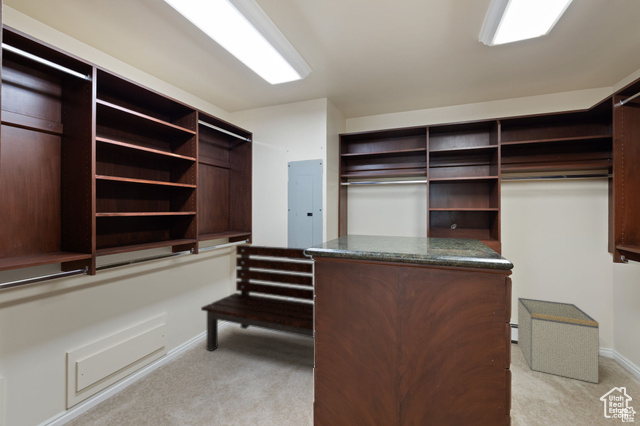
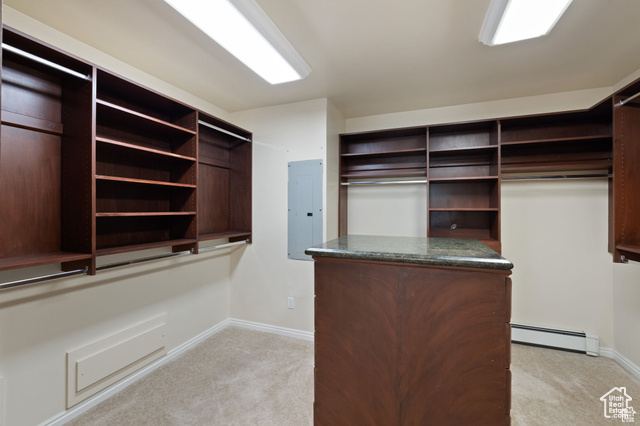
- bench [200,244,315,352]
- storage bin [517,297,600,384]
